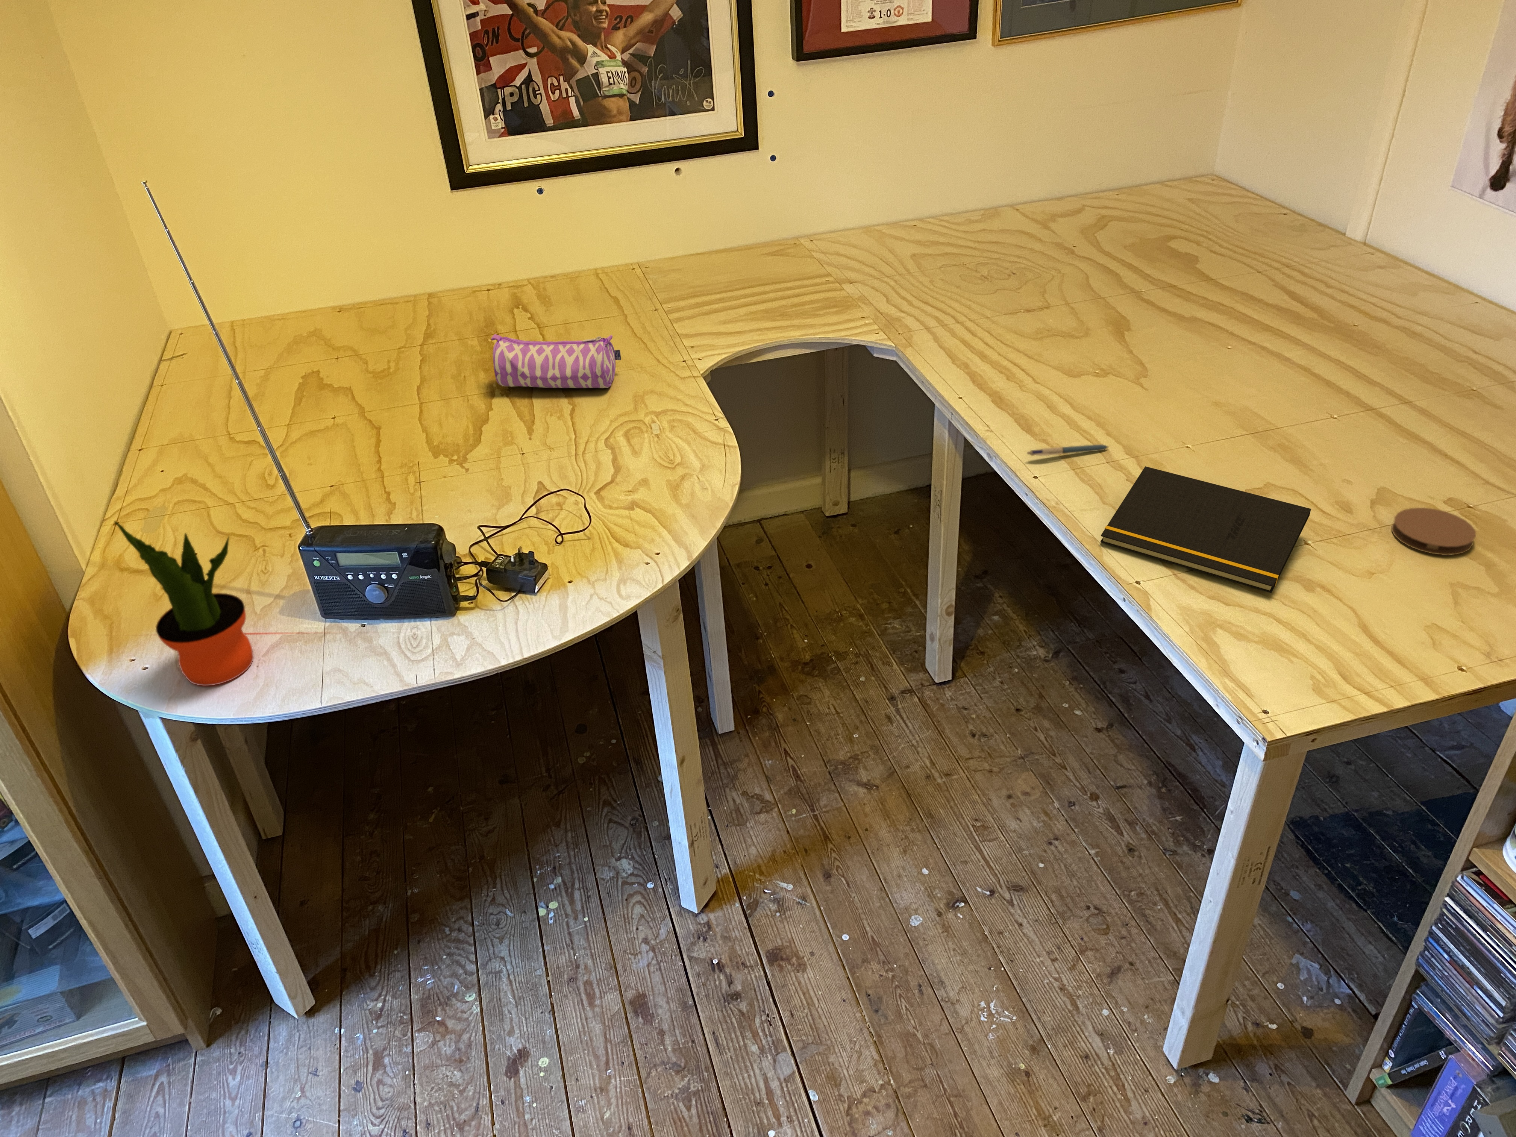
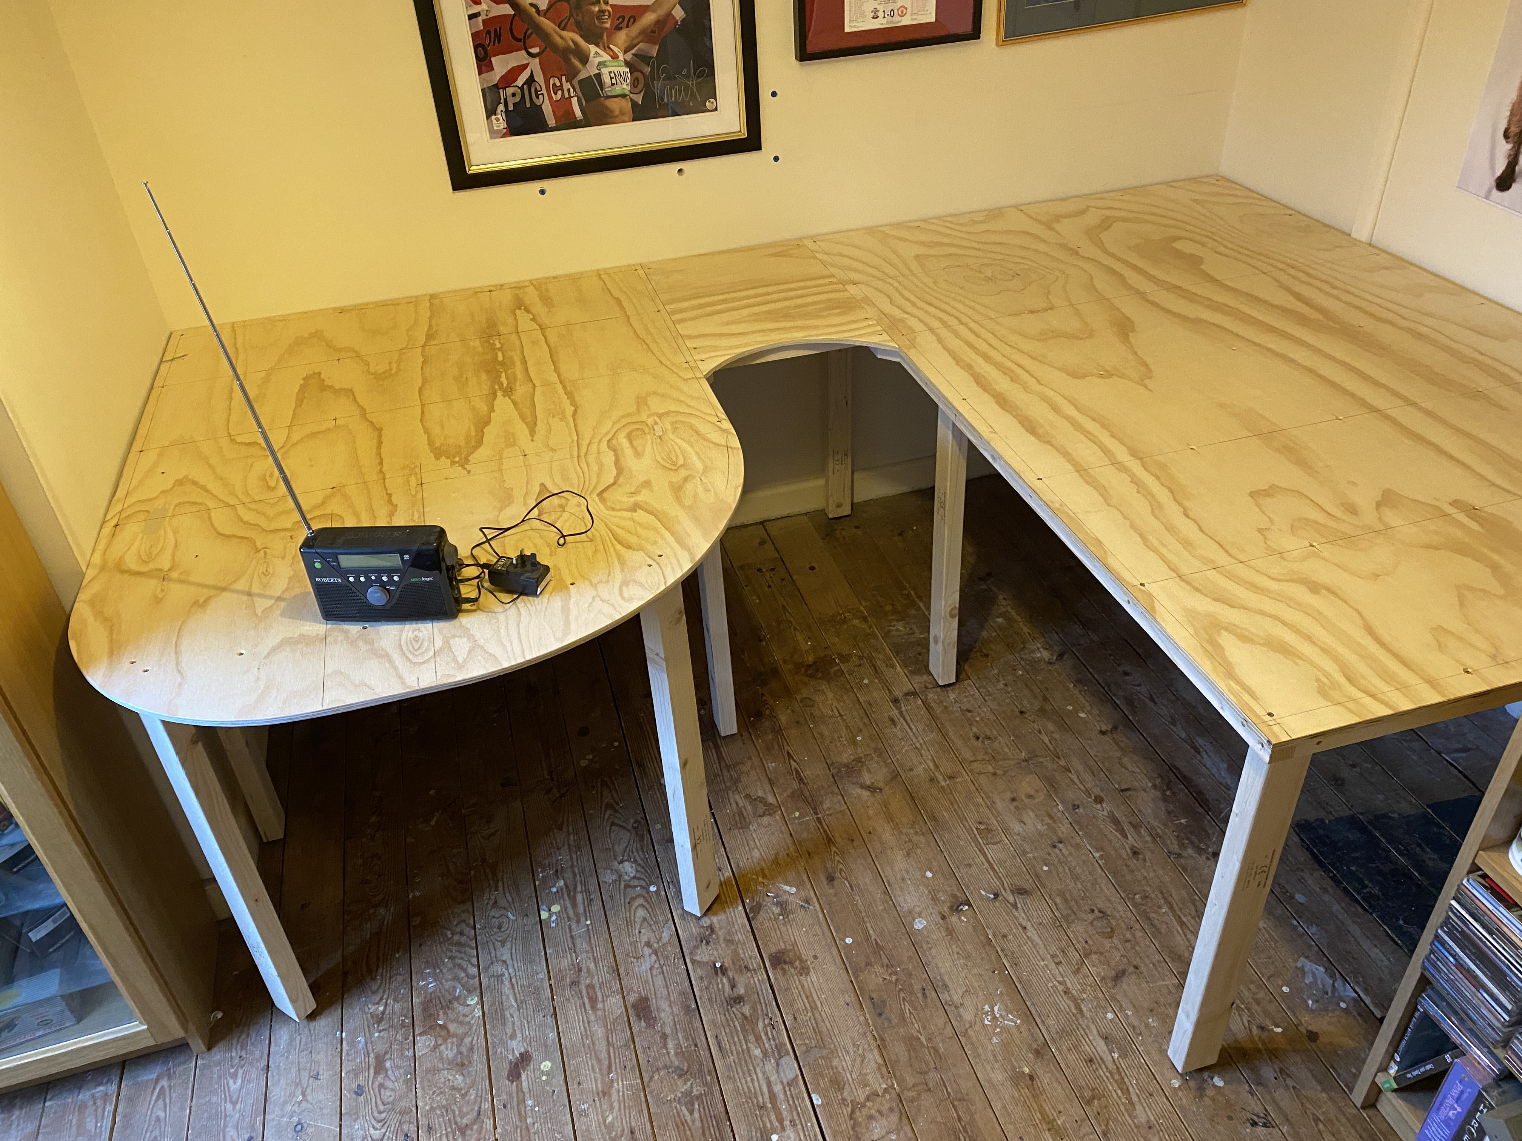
- pencil case [491,334,622,389]
- notepad [1101,466,1312,594]
- potted plant [113,520,254,687]
- coaster [1391,508,1477,555]
- pen [1027,444,1110,456]
